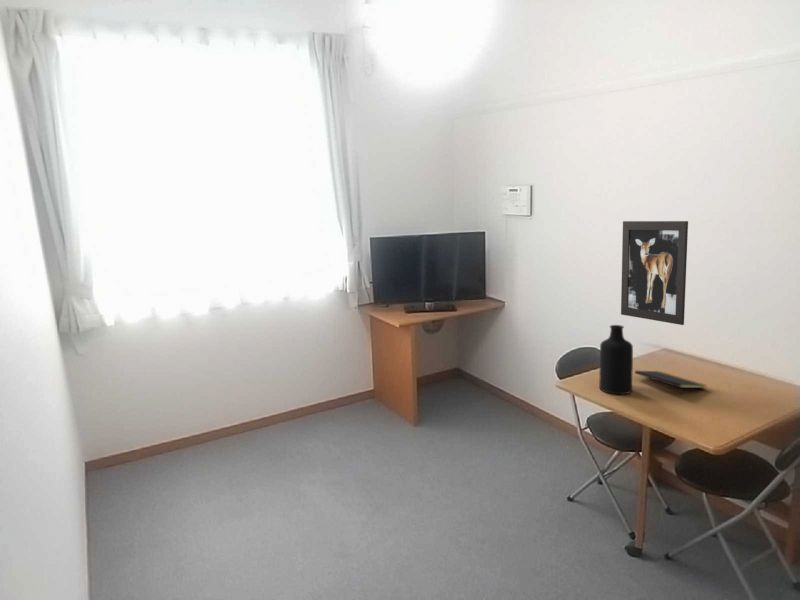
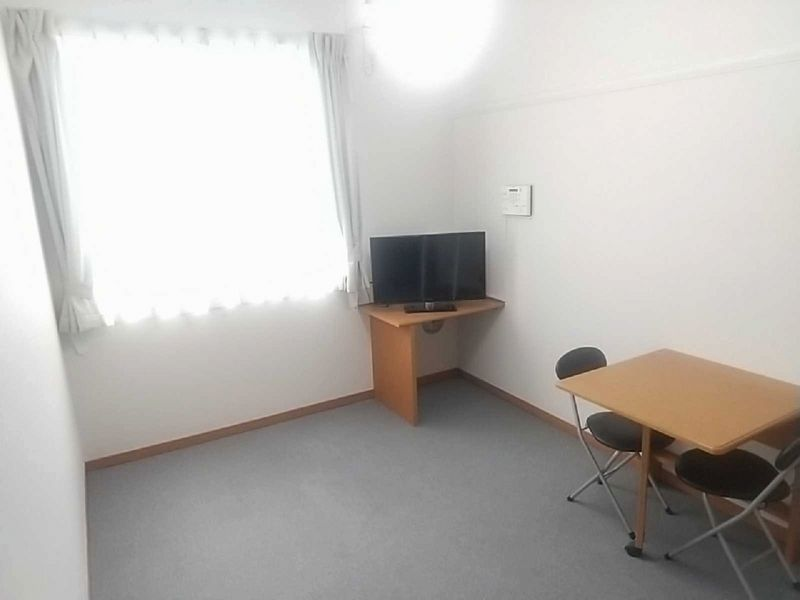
- wall art [620,220,689,326]
- bottle [598,324,634,395]
- notepad [634,370,707,396]
